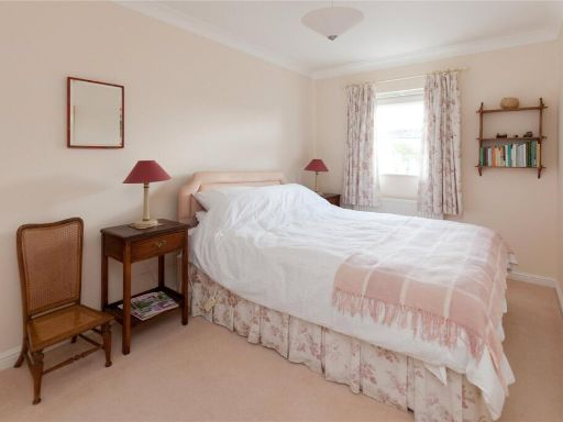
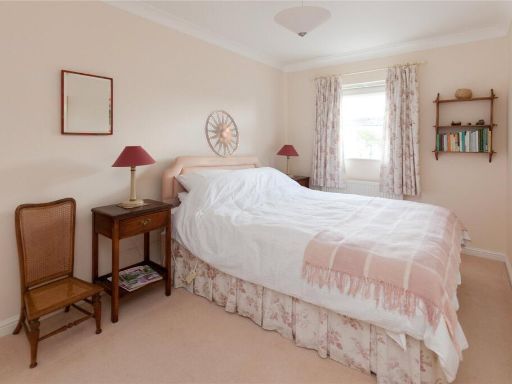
+ wall art [204,109,240,158]
